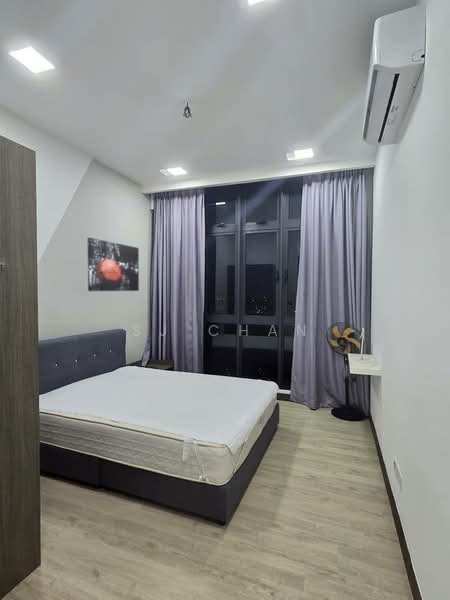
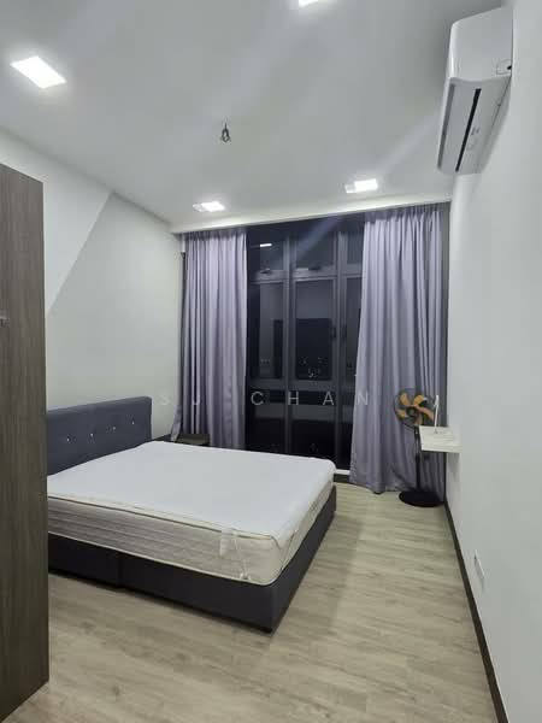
- wall art [87,237,140,292]
